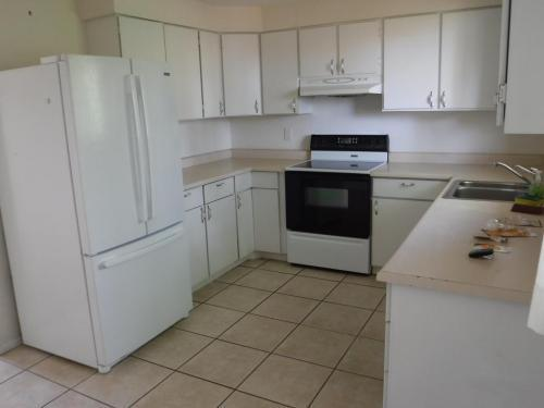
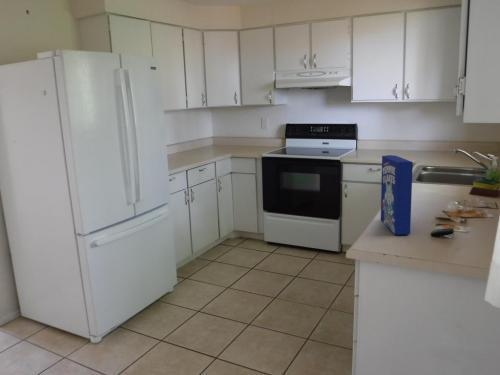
+ cereal box [380,154,414,236]
